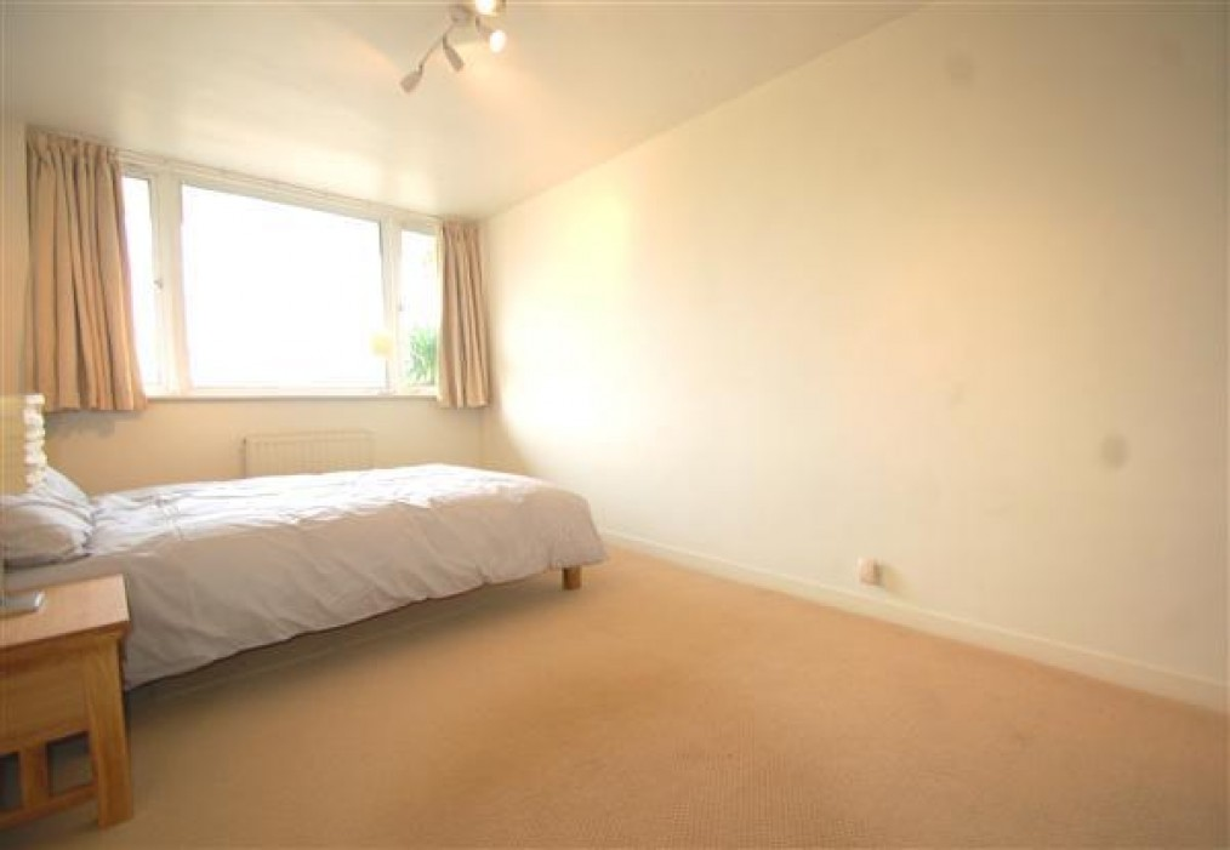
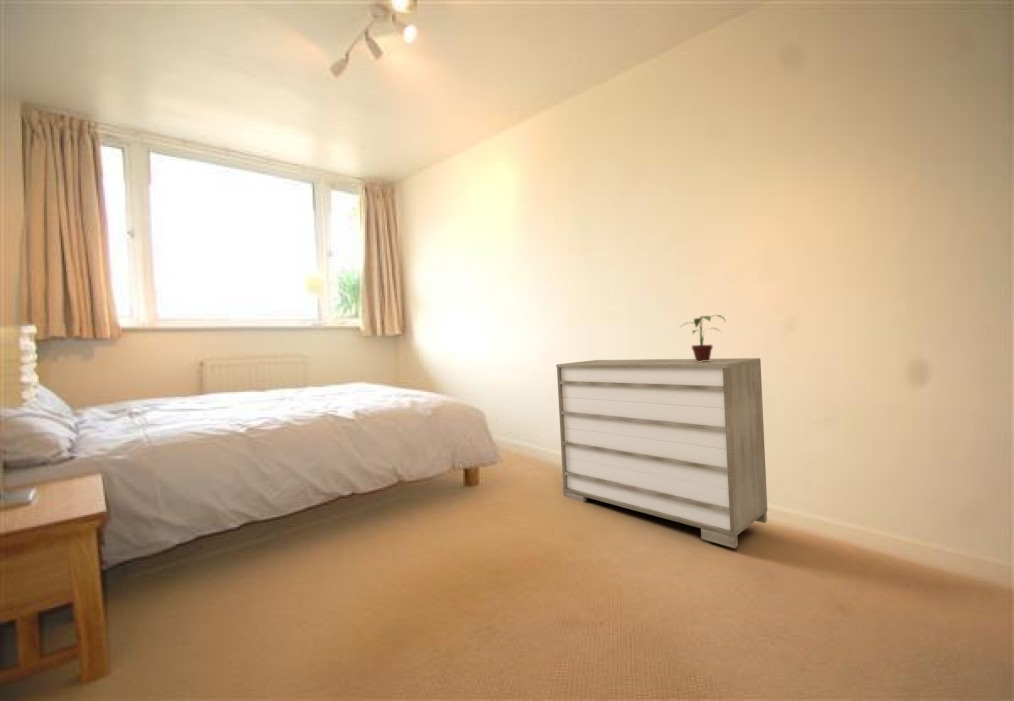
+ dresser [555,357,768,549]
+ potted plant [680,314,727,362]
